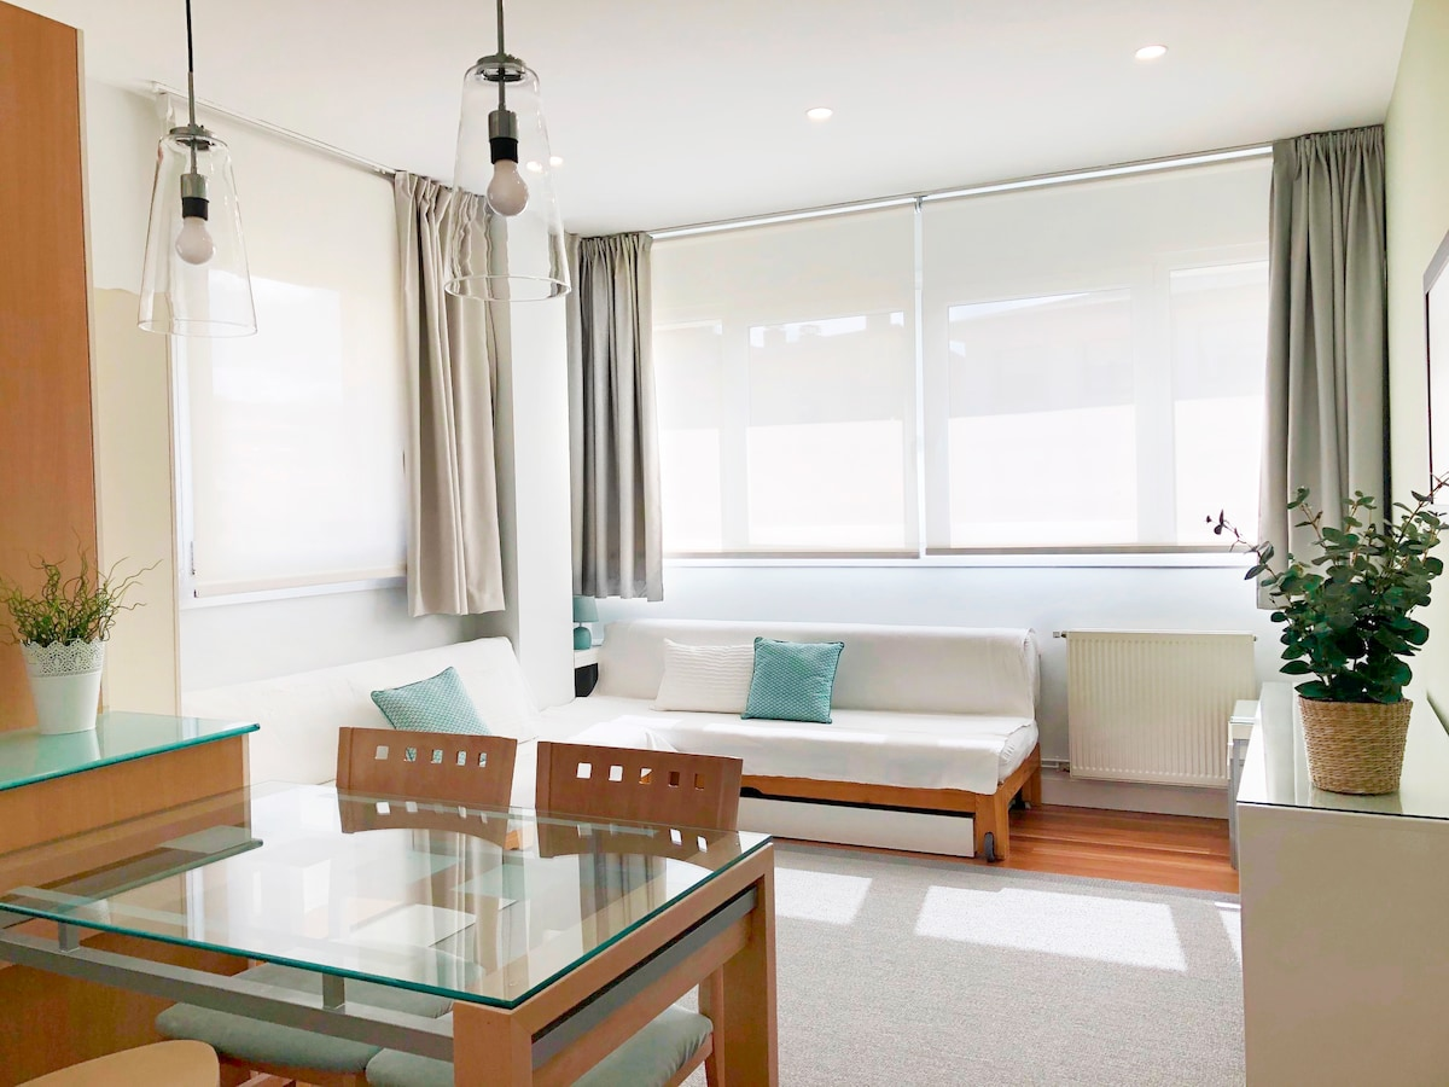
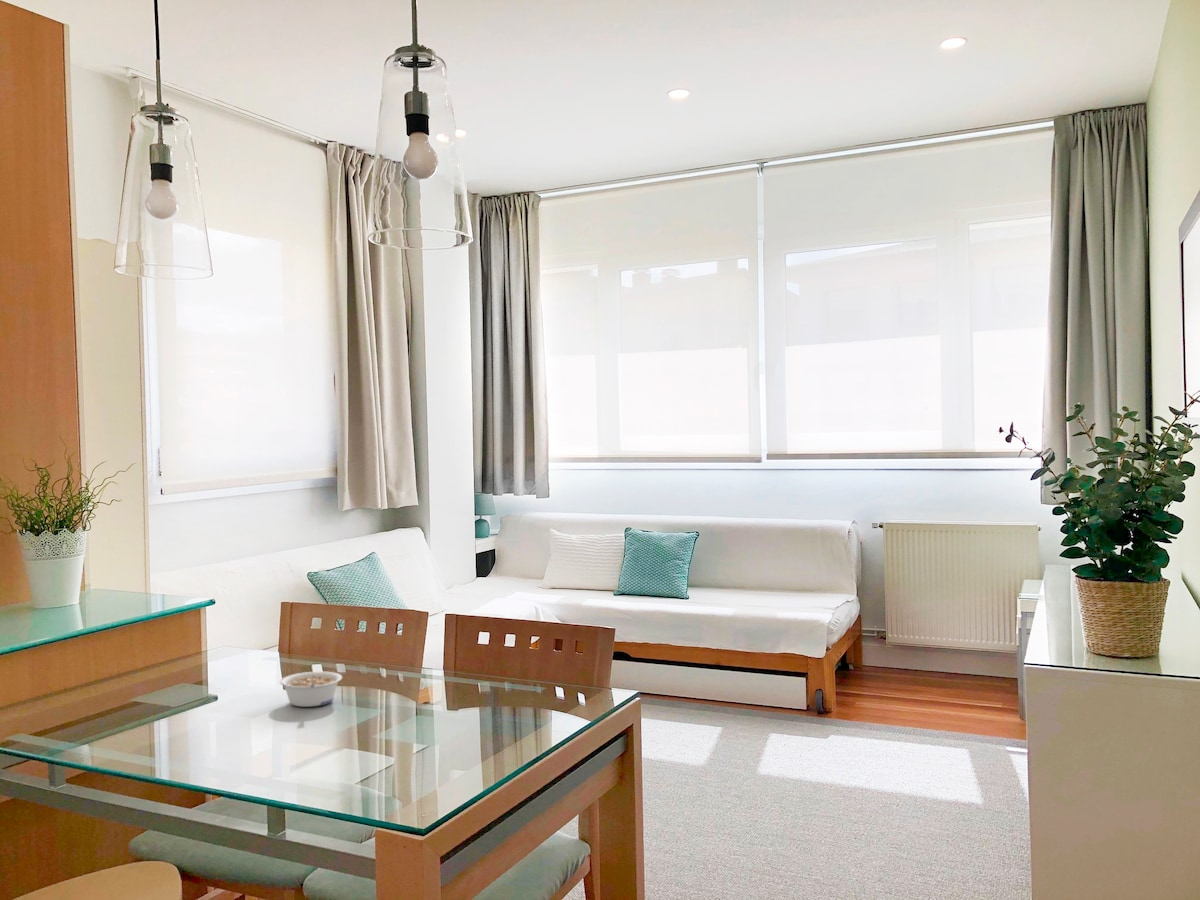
+ legume [279,670,343,708]
